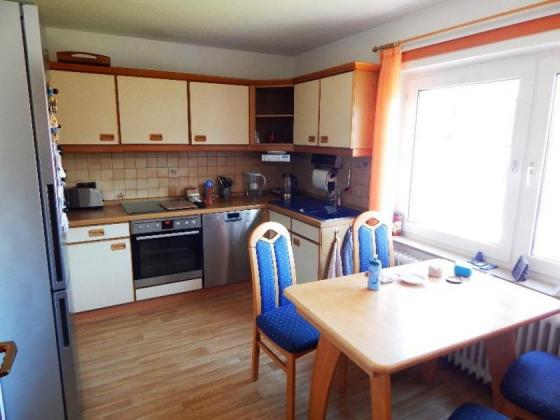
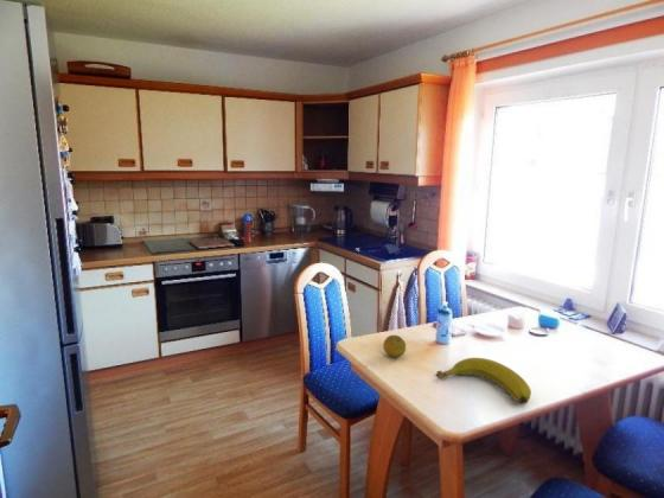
+ banana [435,357,532,406]
+ fruit [382,334,407,358]
